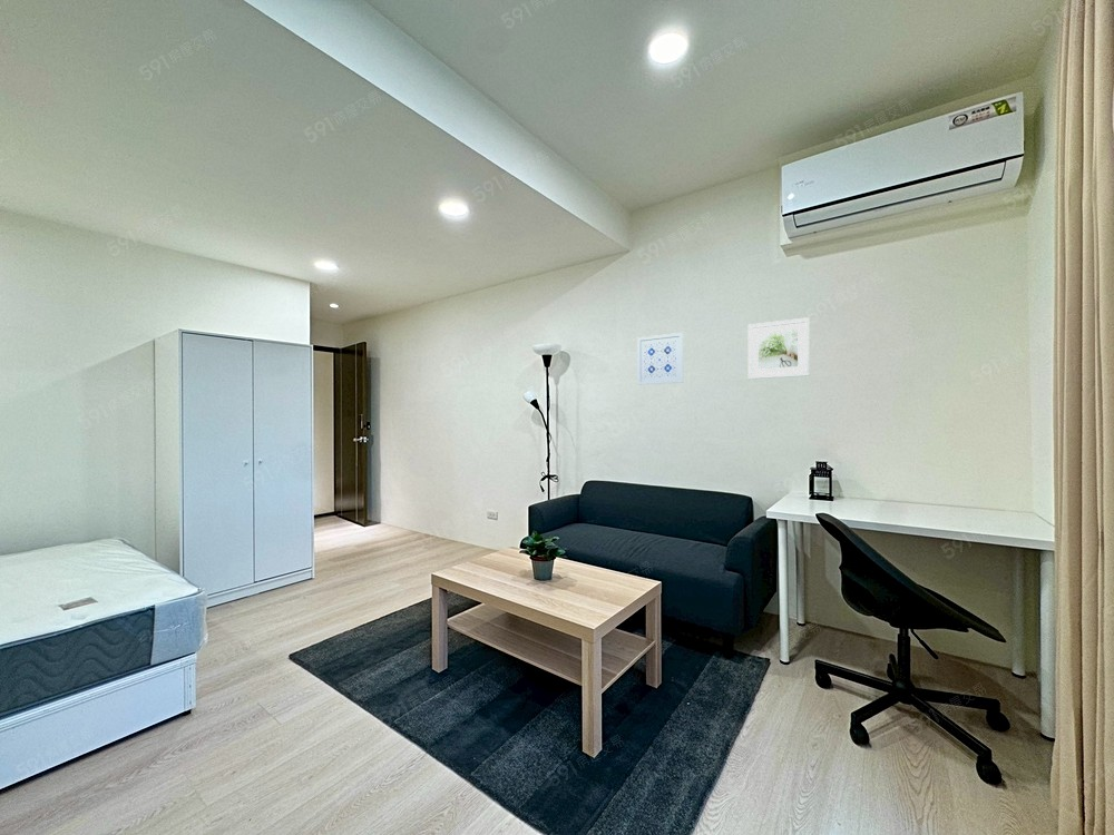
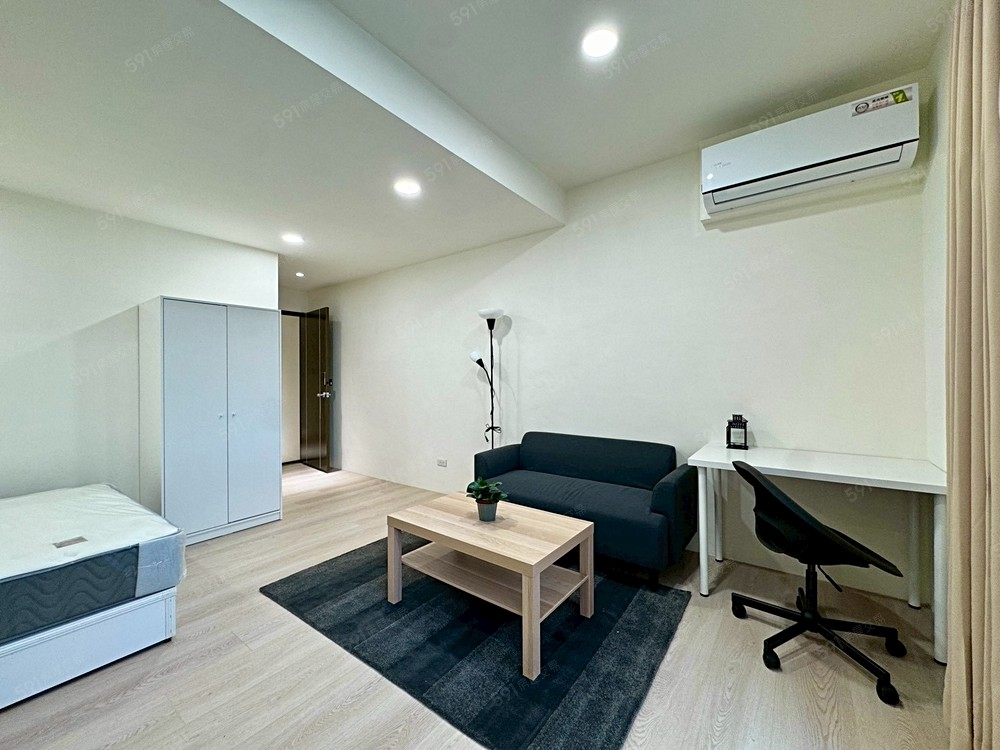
- wall art [636,332,685,386]
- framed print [746,316,811,380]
